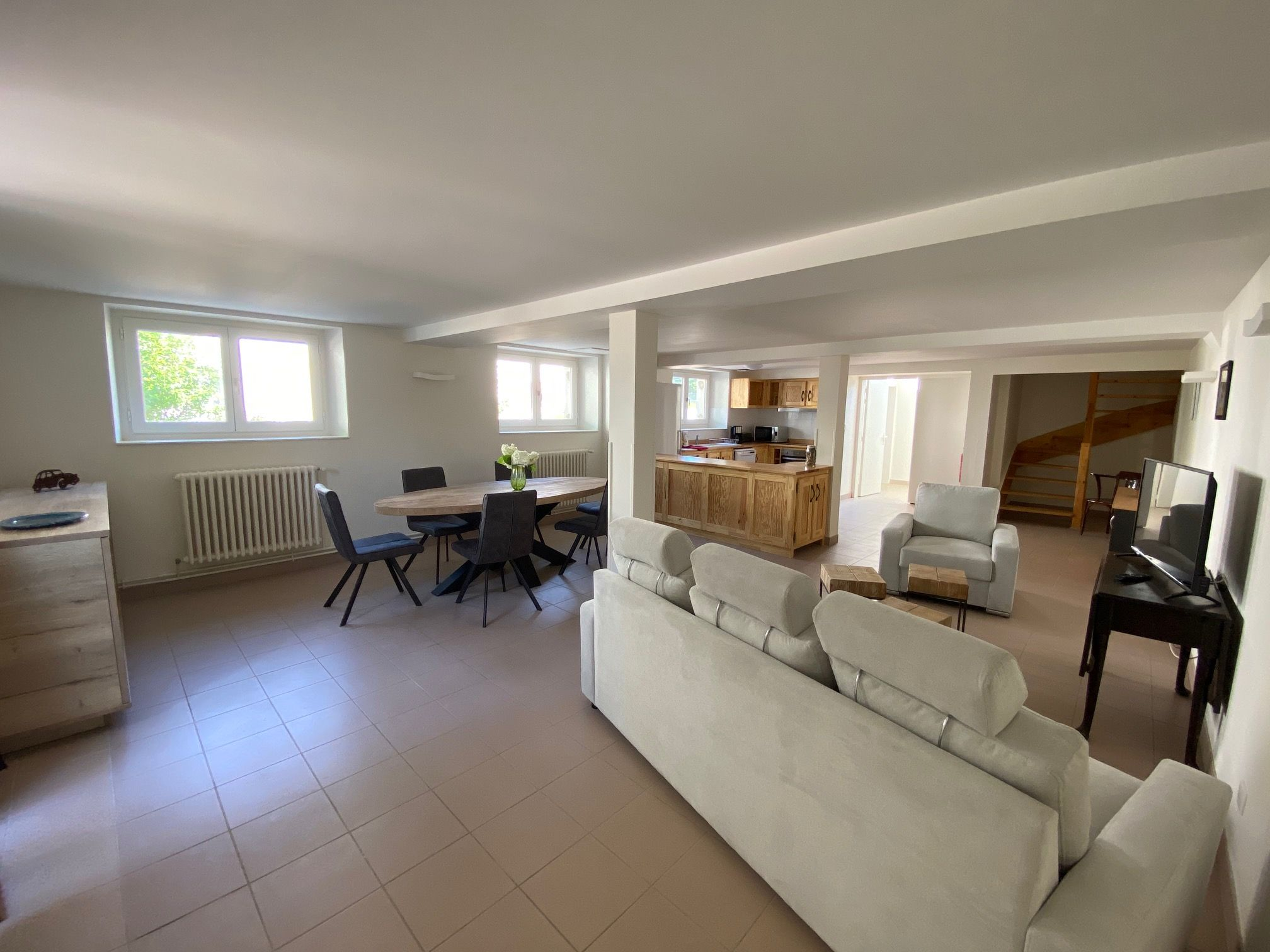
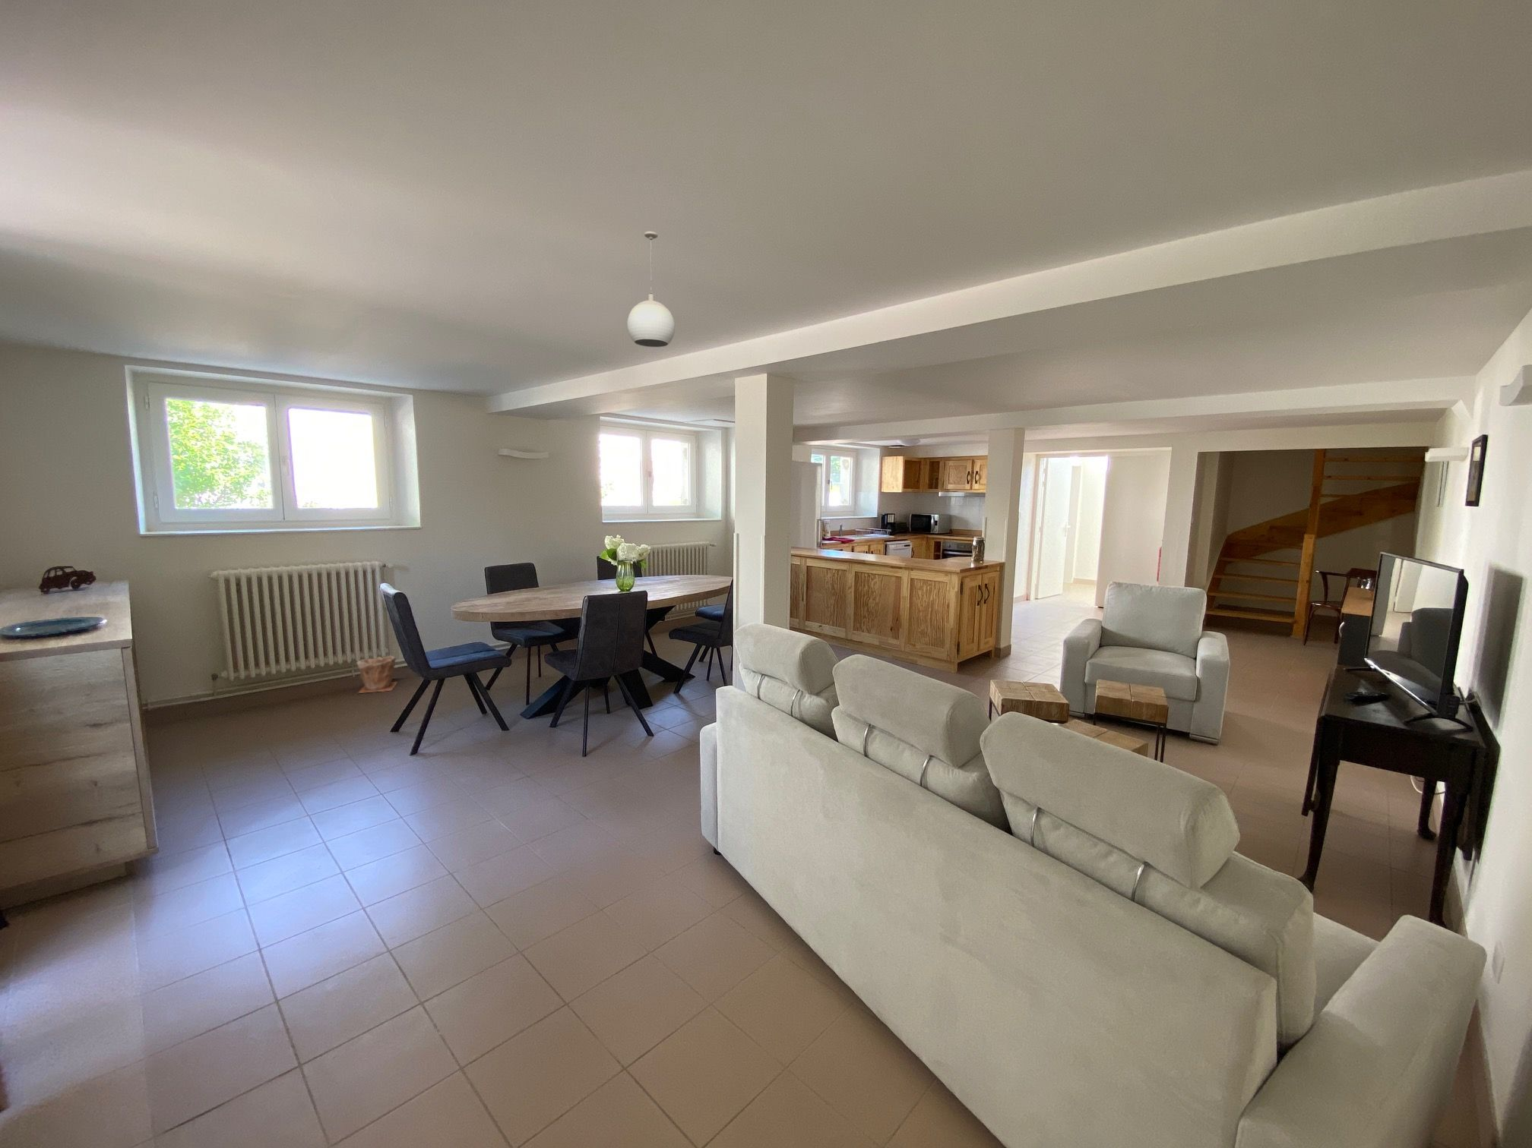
+ plant pot [356,655,398,693]
+ pendant light [627,230,676,347]
